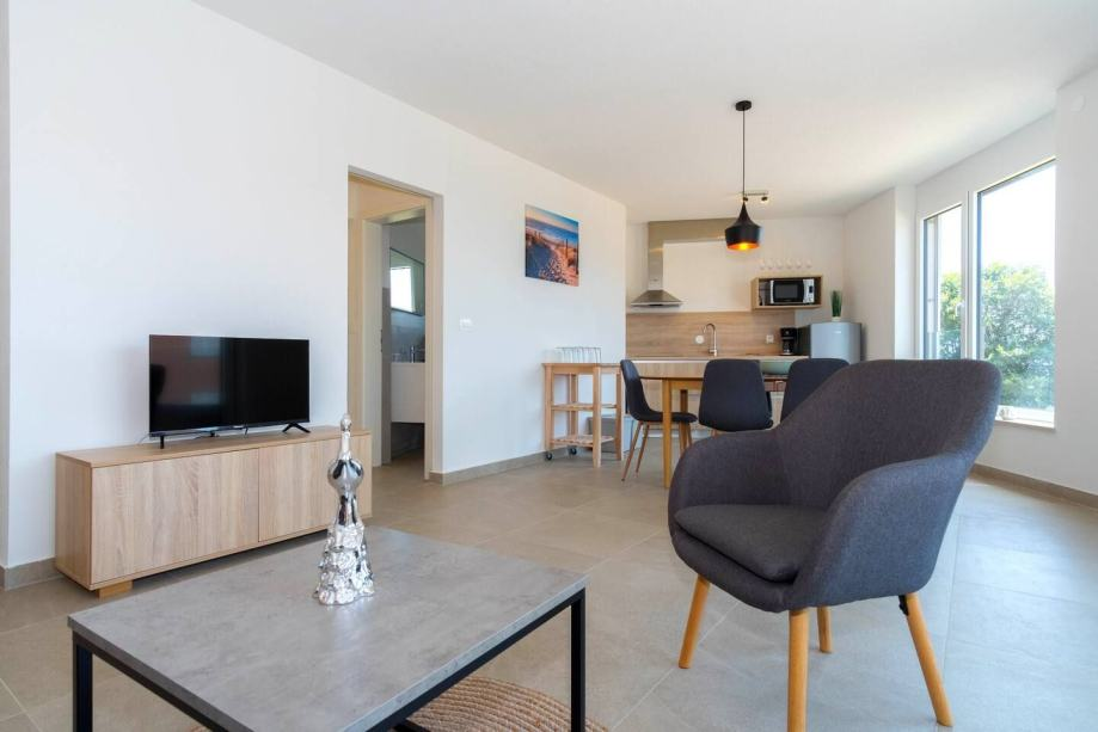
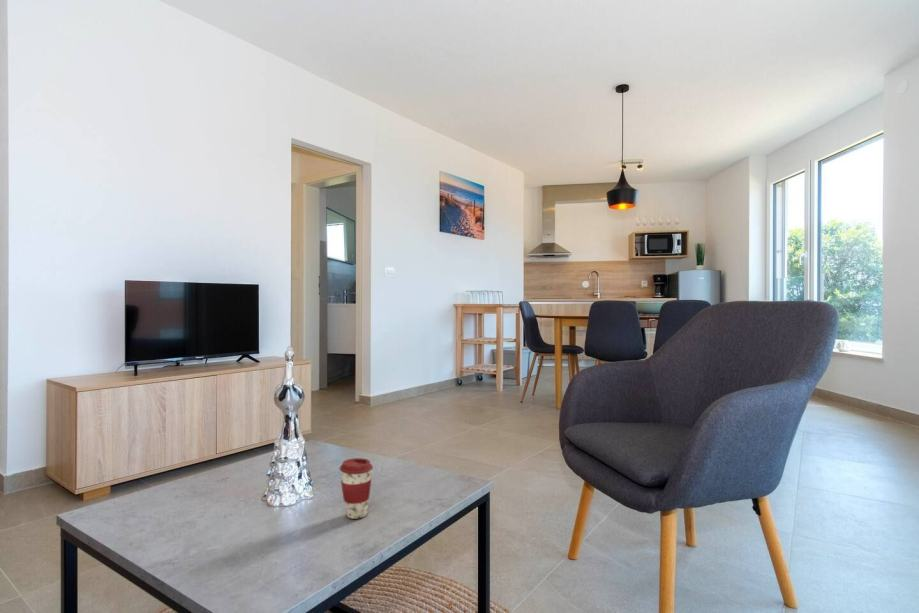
+ coffee cup [339,457,374,520]
